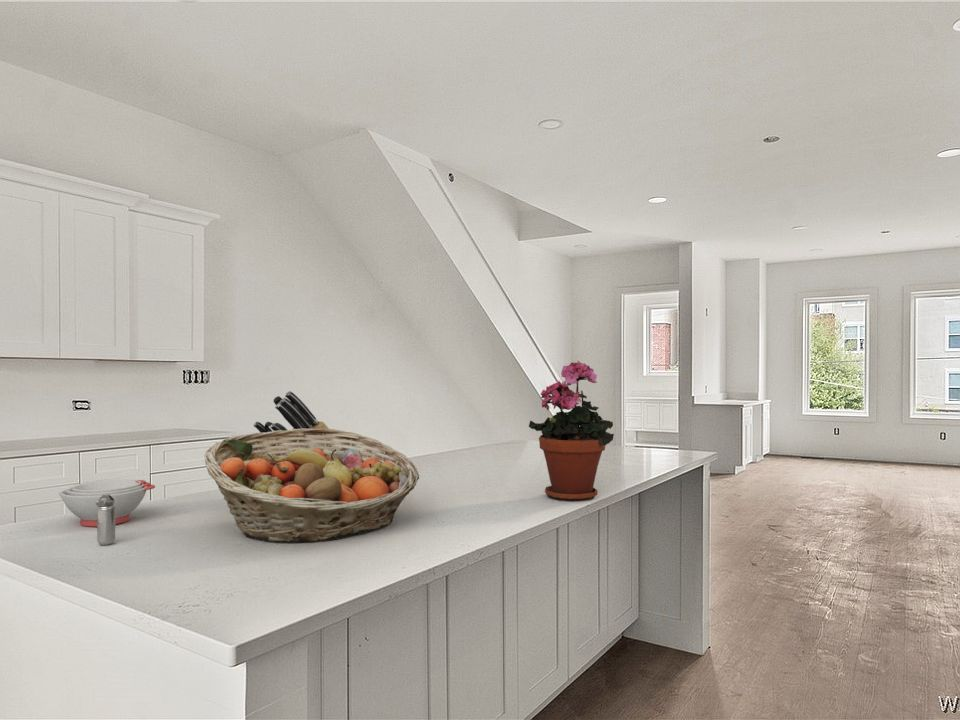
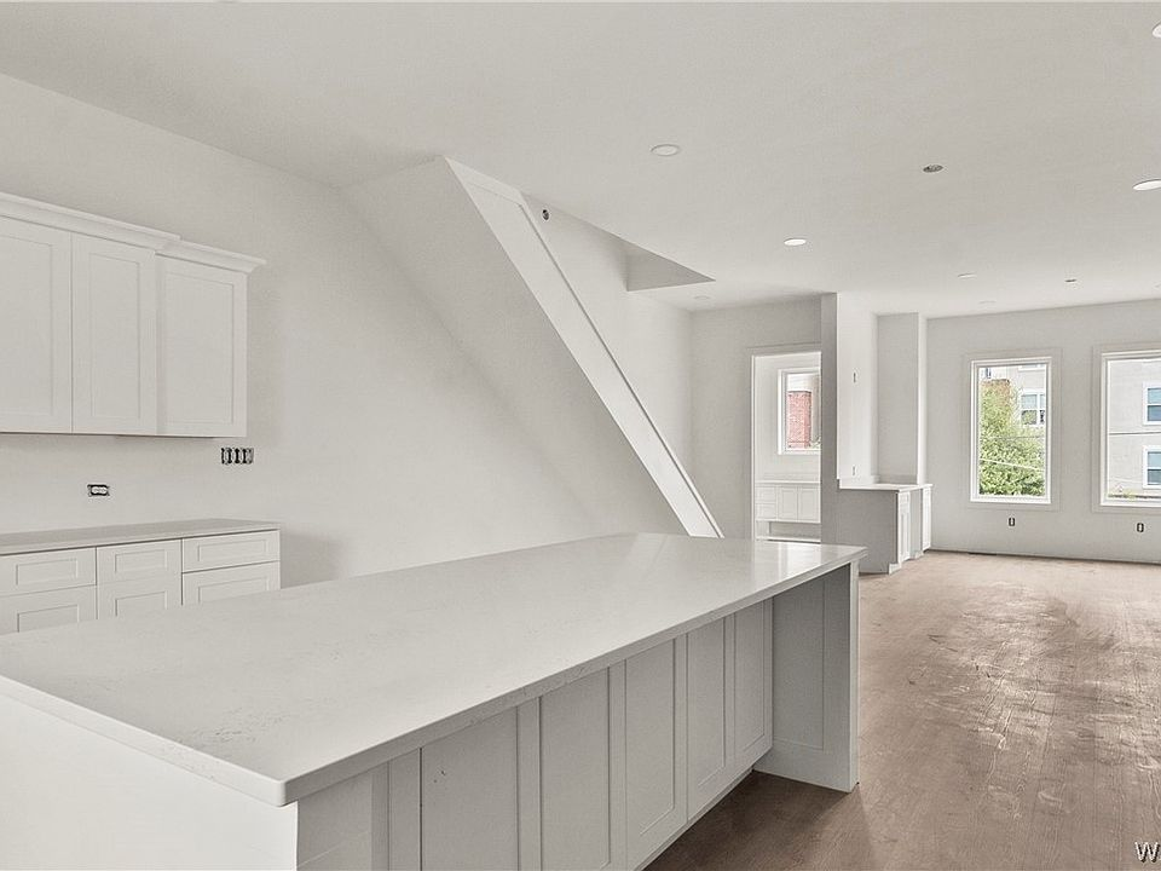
- fruit basket [204,428,420,544]
- shaker [96,495,116,546]
- potted plant [528,360,615,502]
- soup bowl [58,478,156,528]
- knife block [252,390,344,451]
